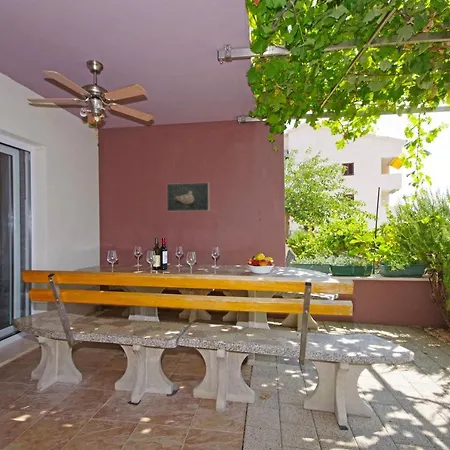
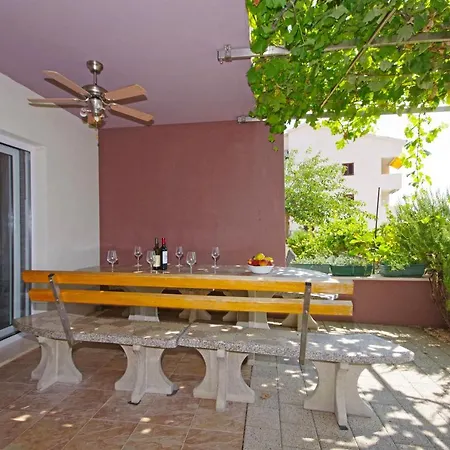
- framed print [166,182,210,212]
